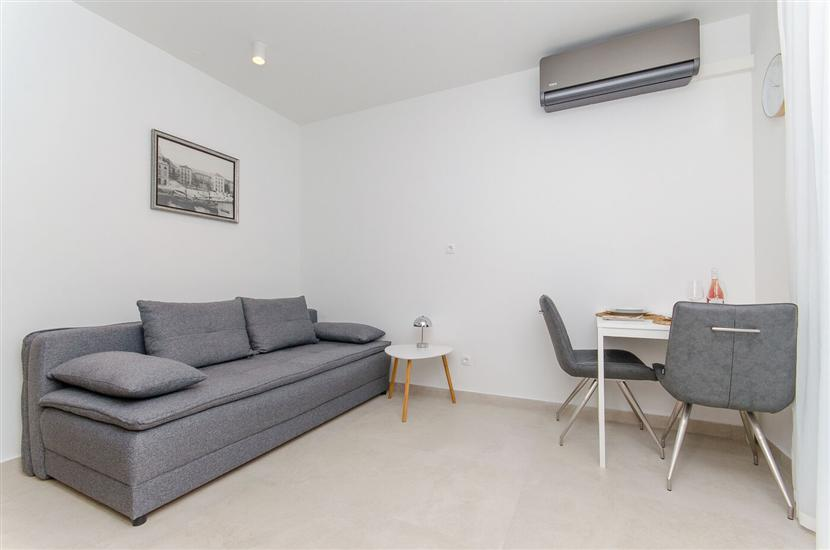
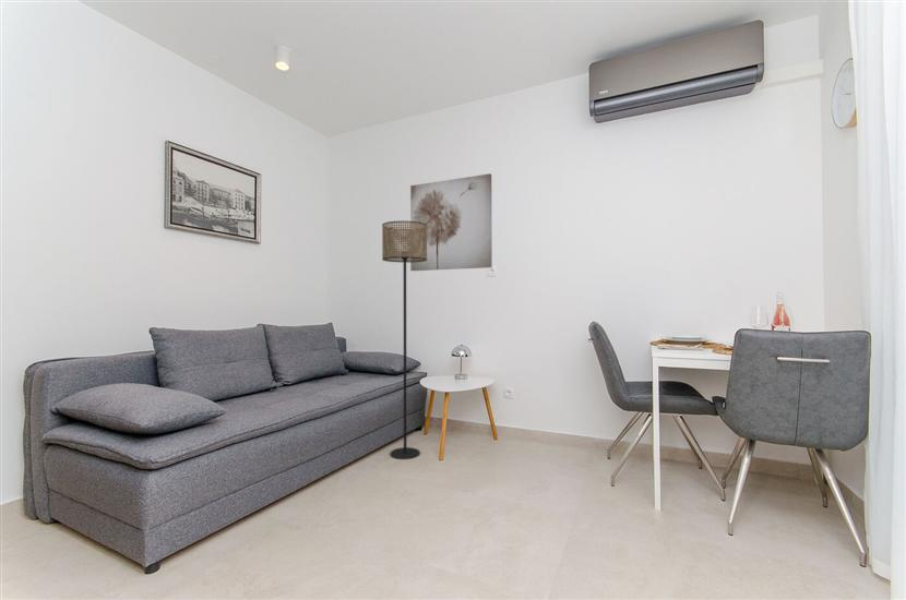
+ wall art [409,172,493,272]
+ floor lamp [381,219,427,460]
